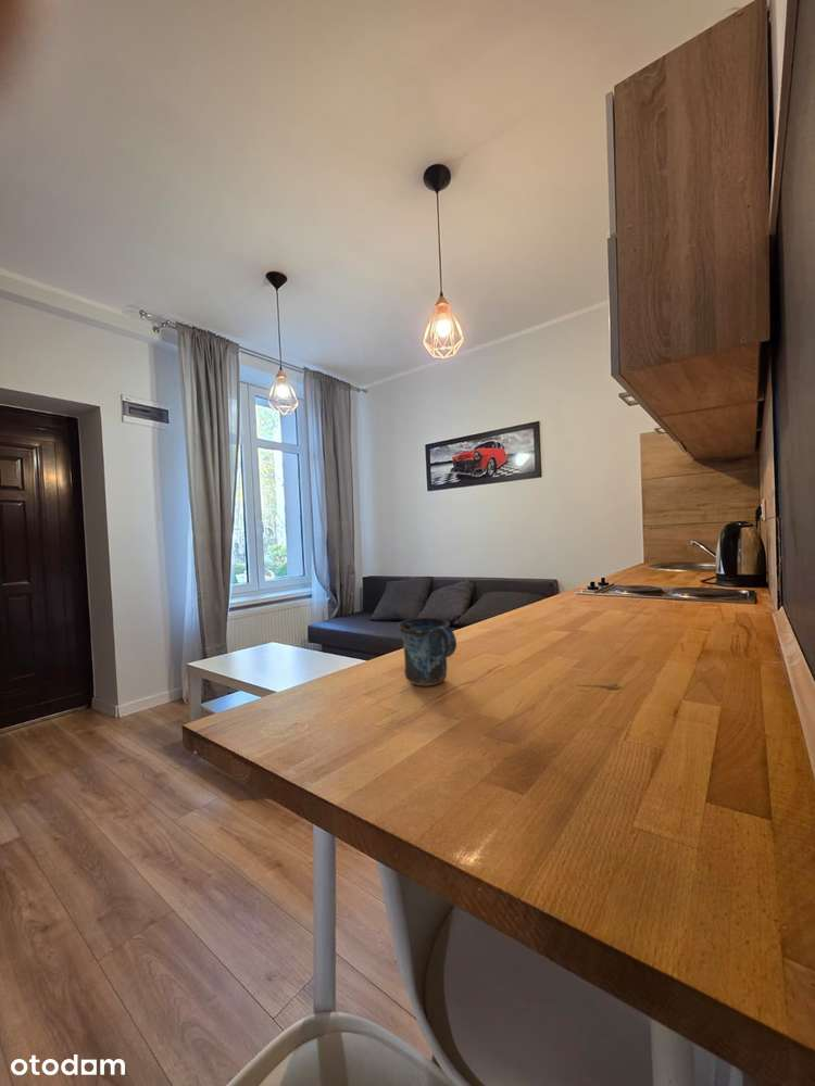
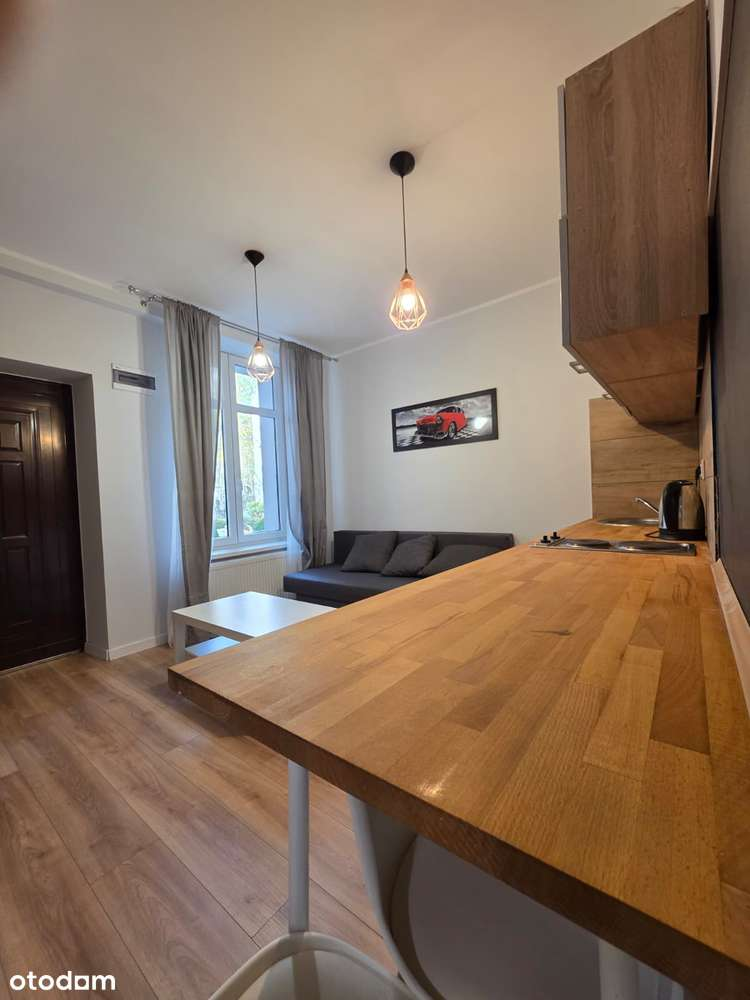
- mug [397,617,457,687]
